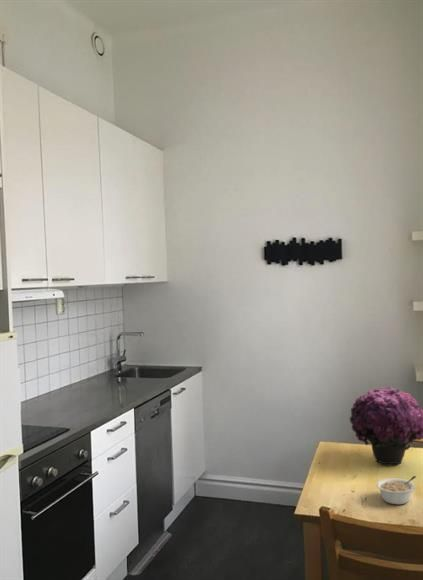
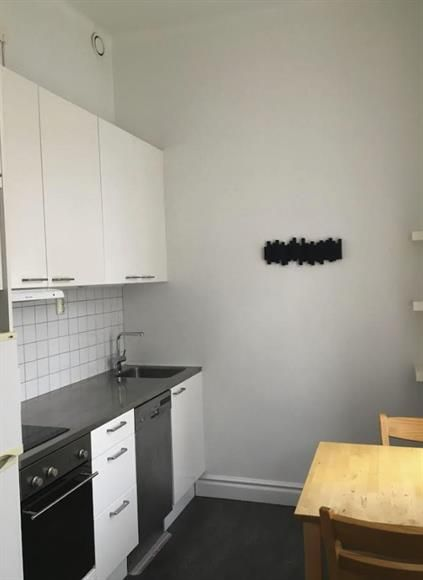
- legume [375,475,417,505]
- flower [349,386,423,465]
